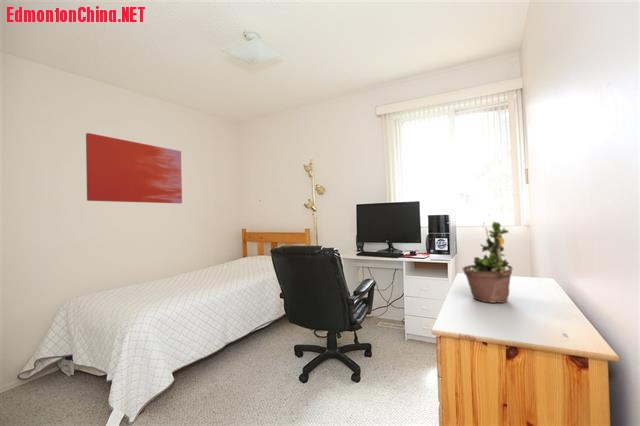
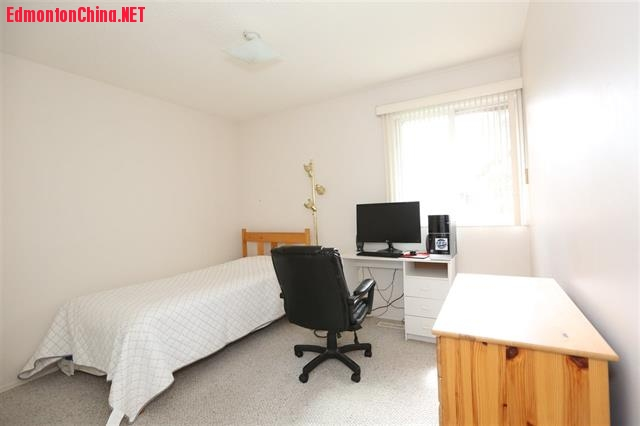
- wall art [85,132,183,204]
- potted plant [461,214,514,304]
